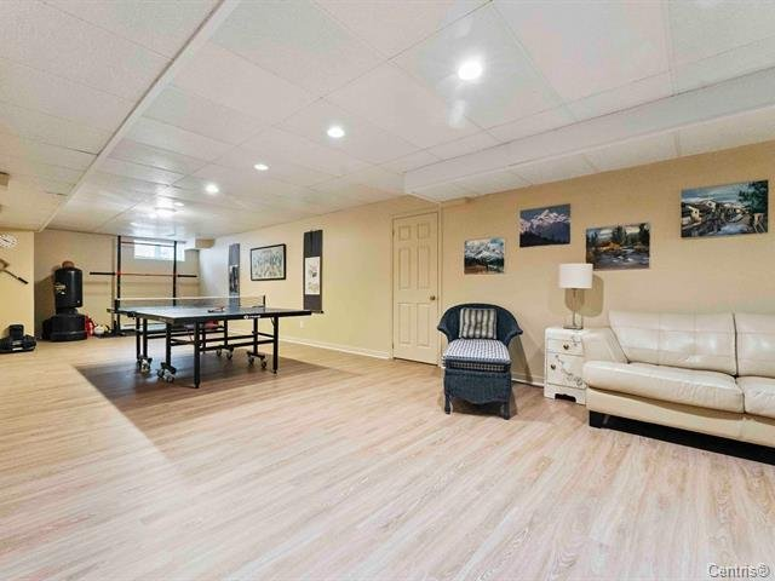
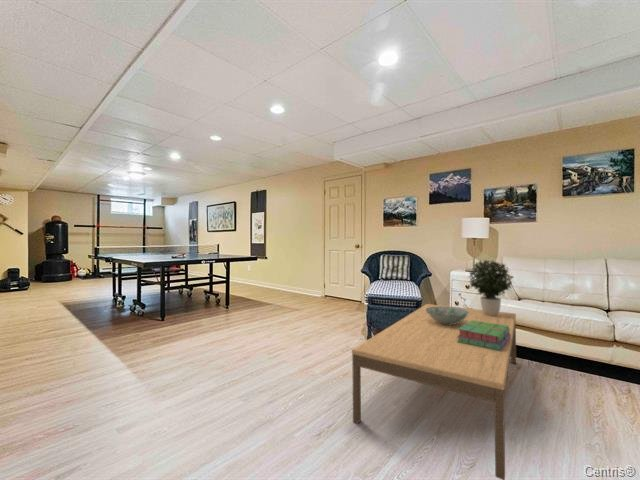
+ coffee table [351,303,517,480]
+ decorative bowl [426,306,469,325]
+ potted plant [467,259,515,317]
+ stack of books [457,320,511,351]
